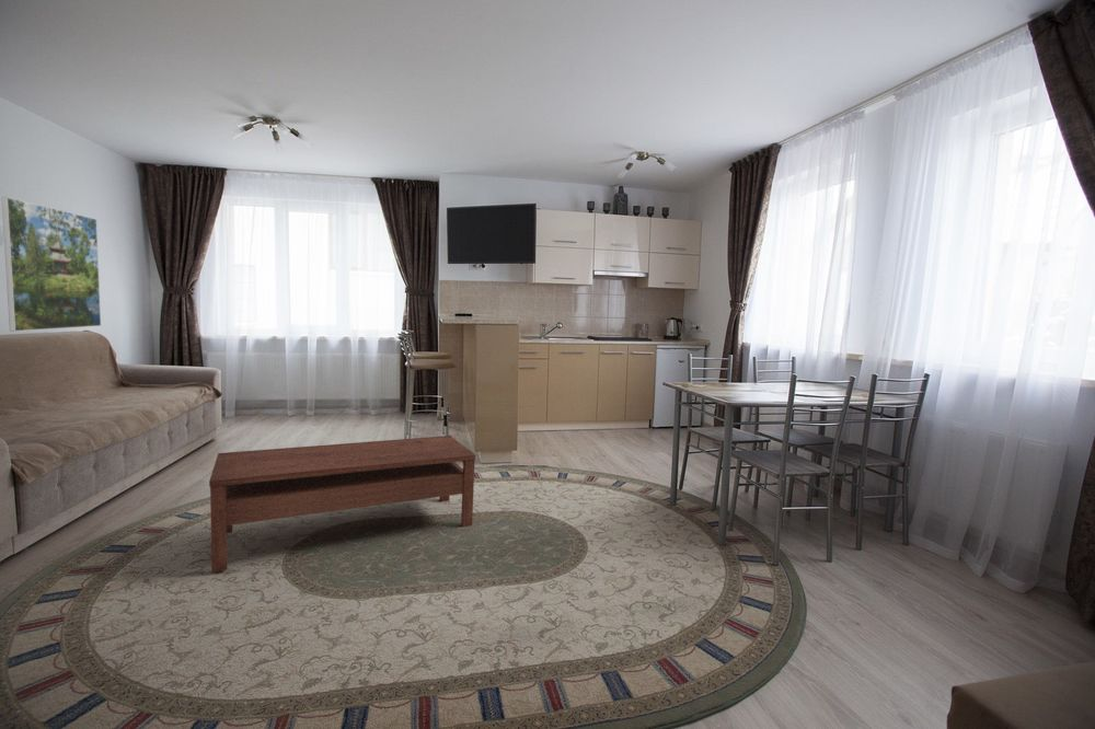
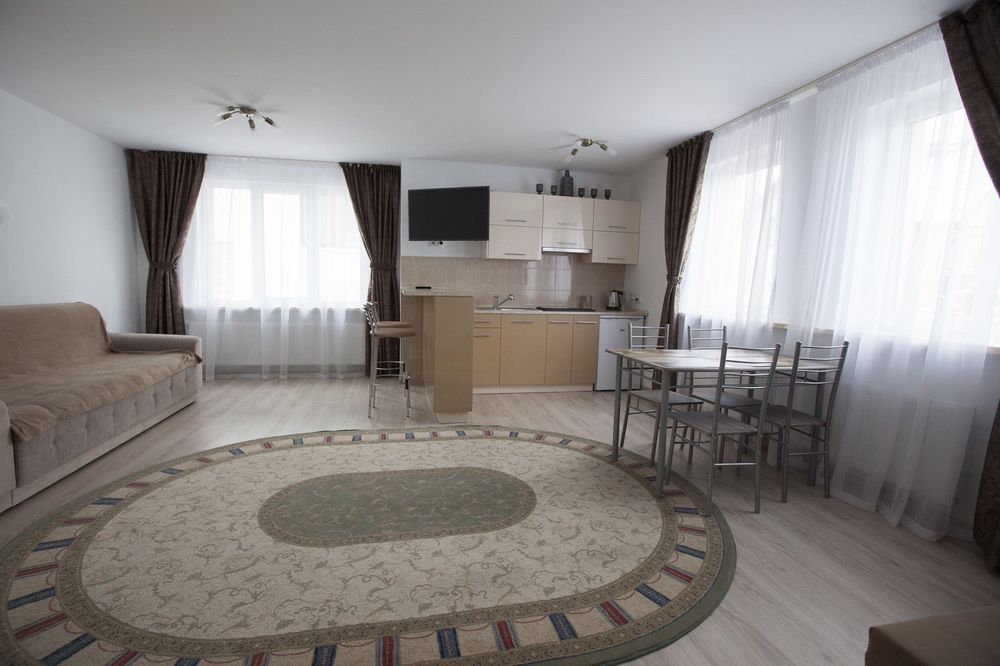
- coffee table [208,435,476,574]
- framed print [1,196,102,333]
